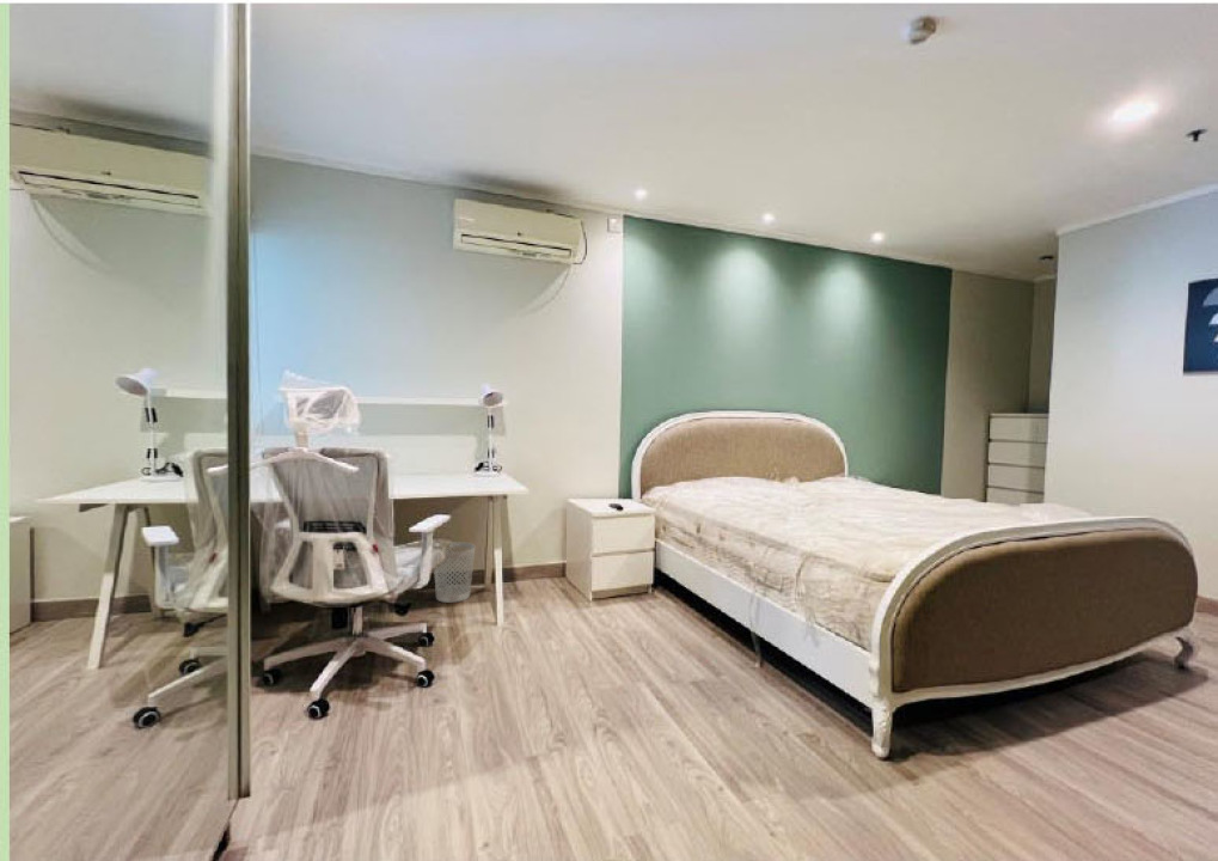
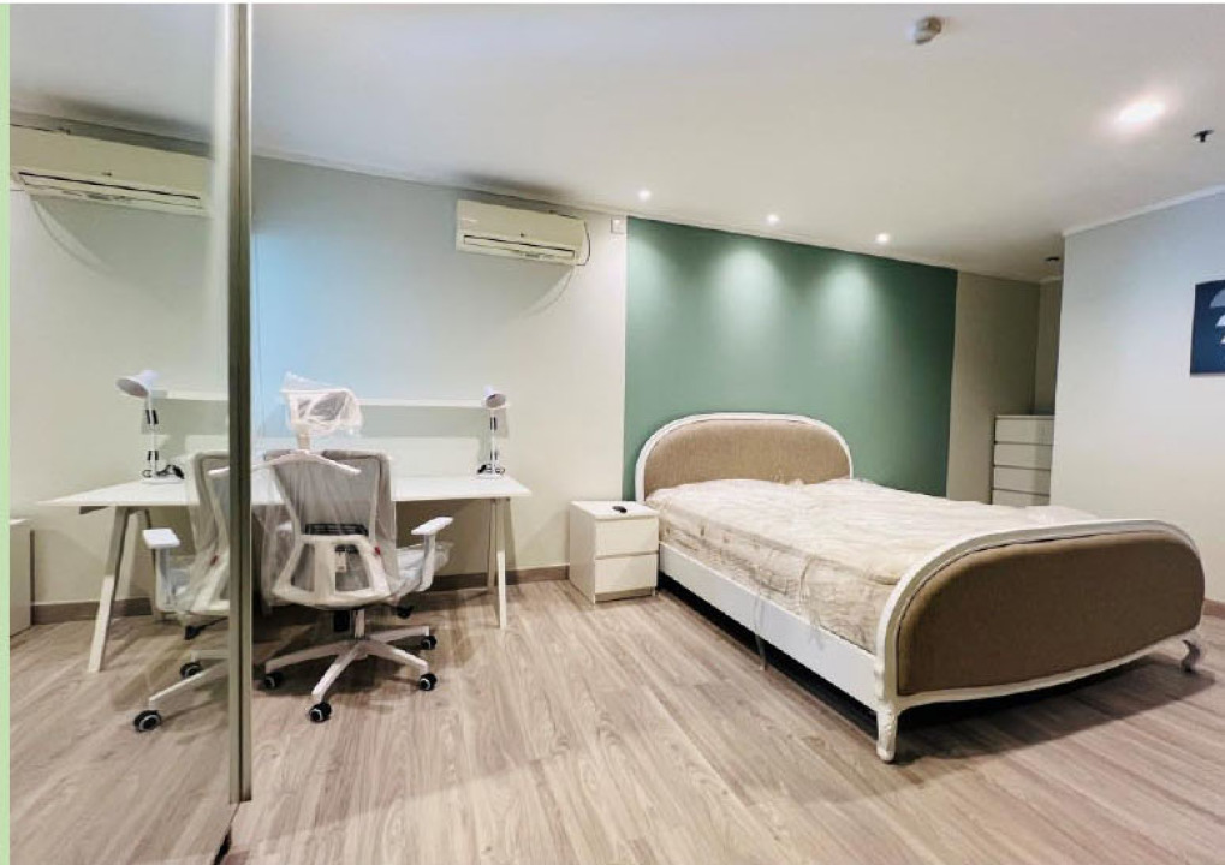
- wastebasket [433,541,476,604]
